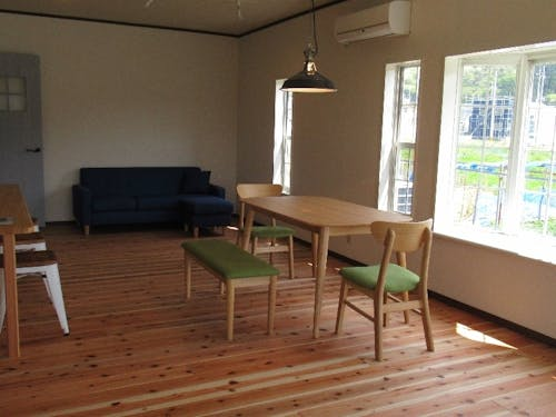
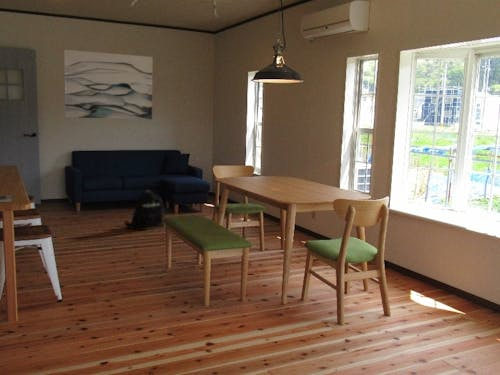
+ wall art [63,49,153,121]
+ backpack [123,189,166,231]
